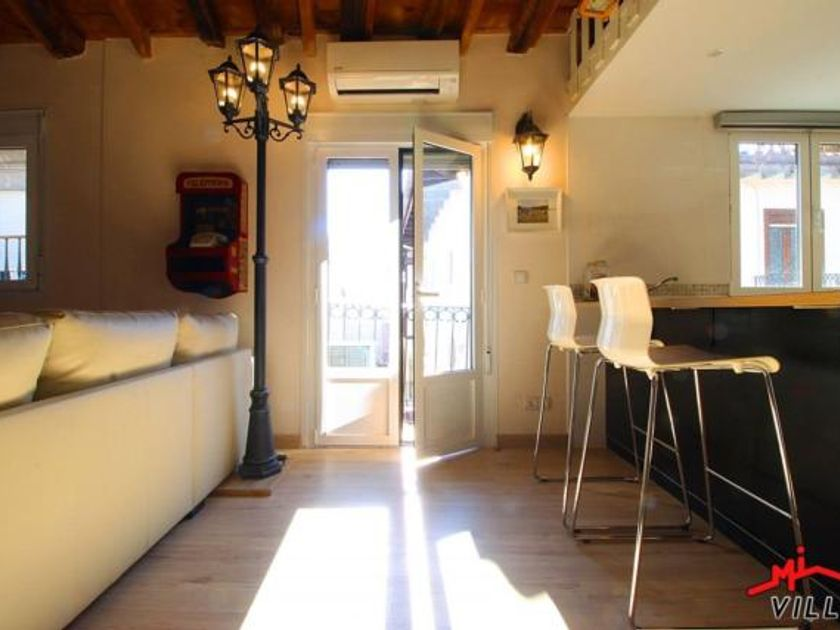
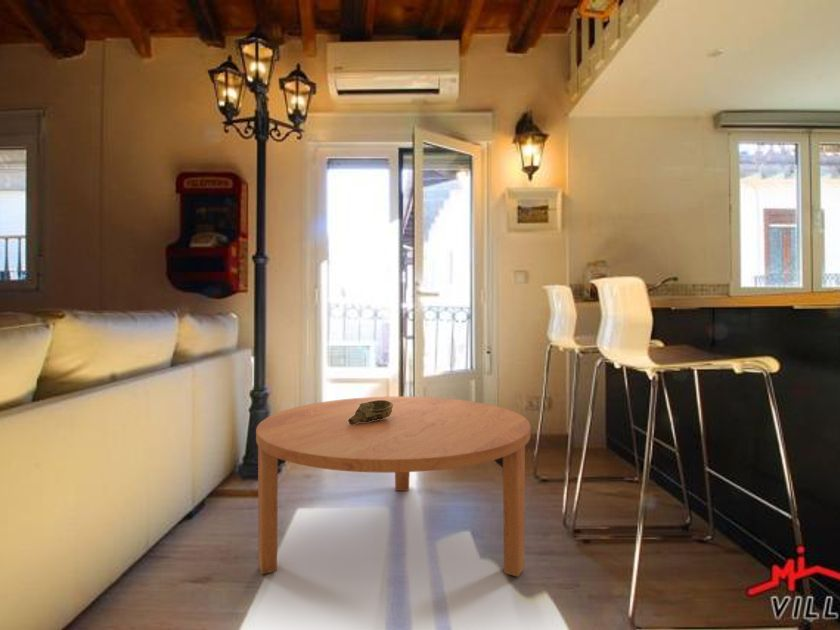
+ coffee table [255,395,531,578]
+ decorative bowl [348,400,393,425]
